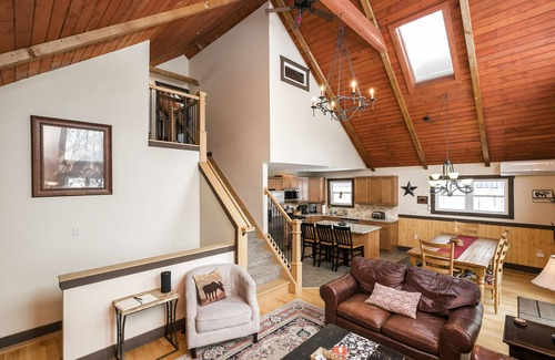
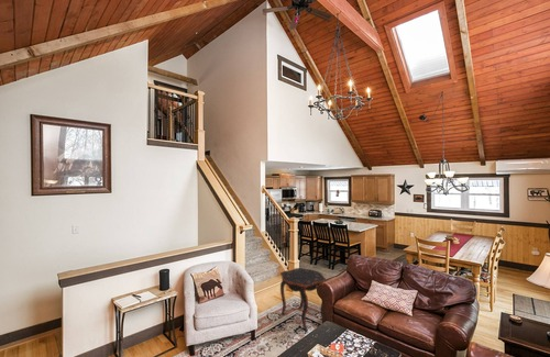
+ side table [279,267,328,332]
